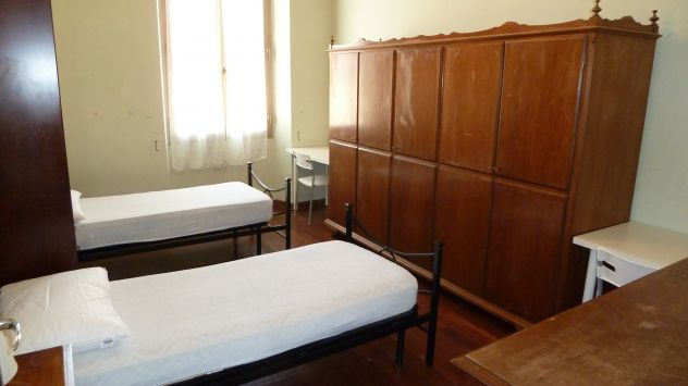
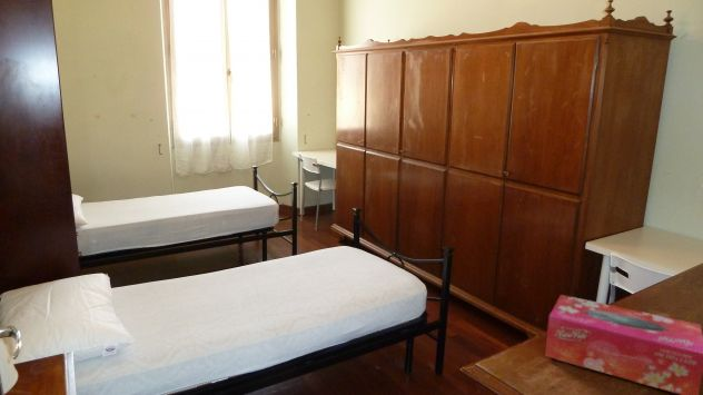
+ tissue box [544,294,703,395]
